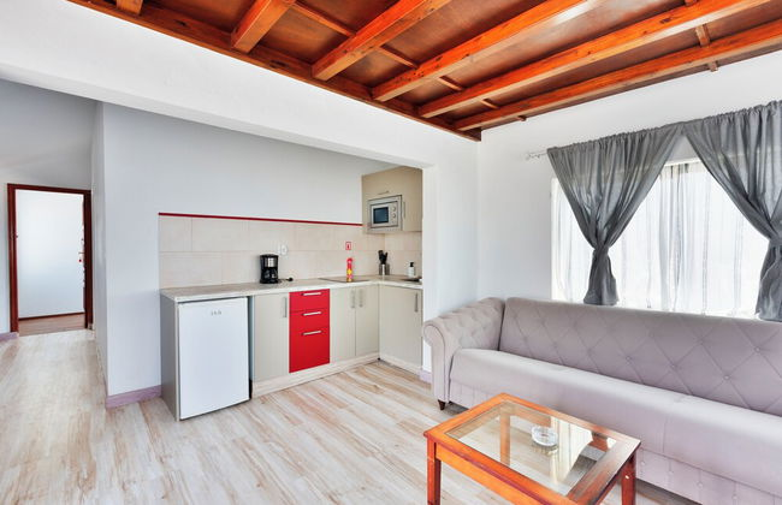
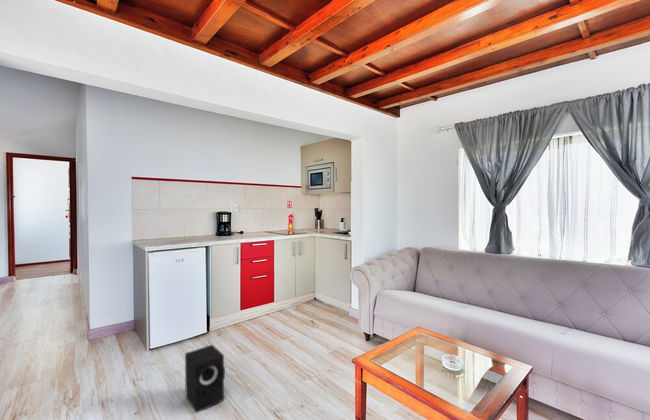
+ speaker [184,344,226,413]
